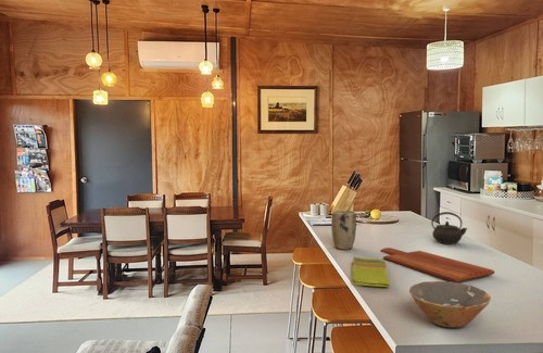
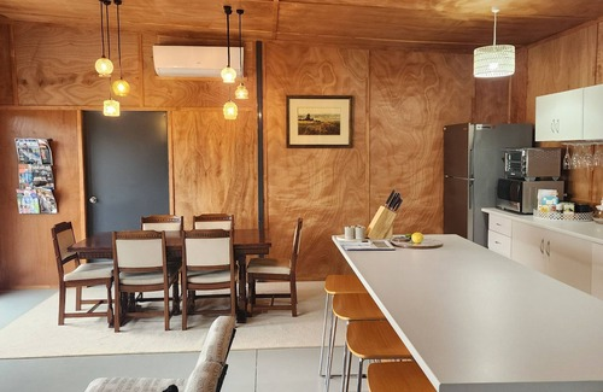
- bowl [408,280,492,329]
- plant pot [330,210,357,251]
- cutting board [380,247,495,282]
- dish towel [351,256,391,288]
- kettle [430,211,468,245]
